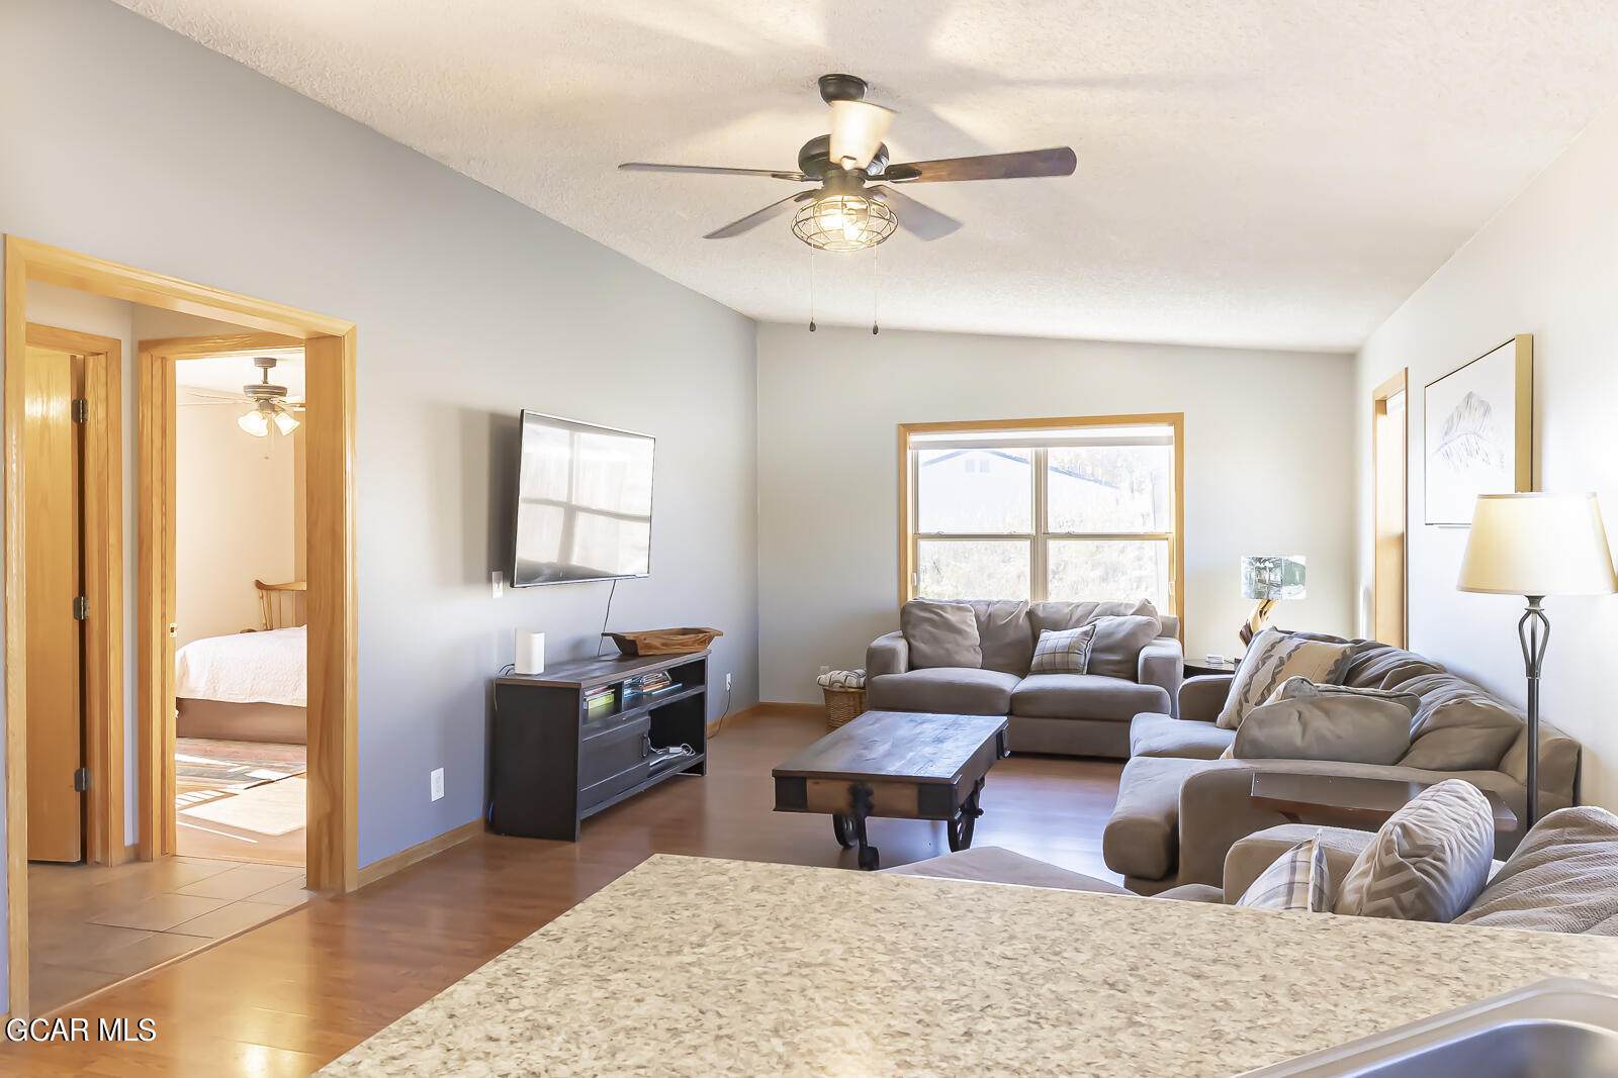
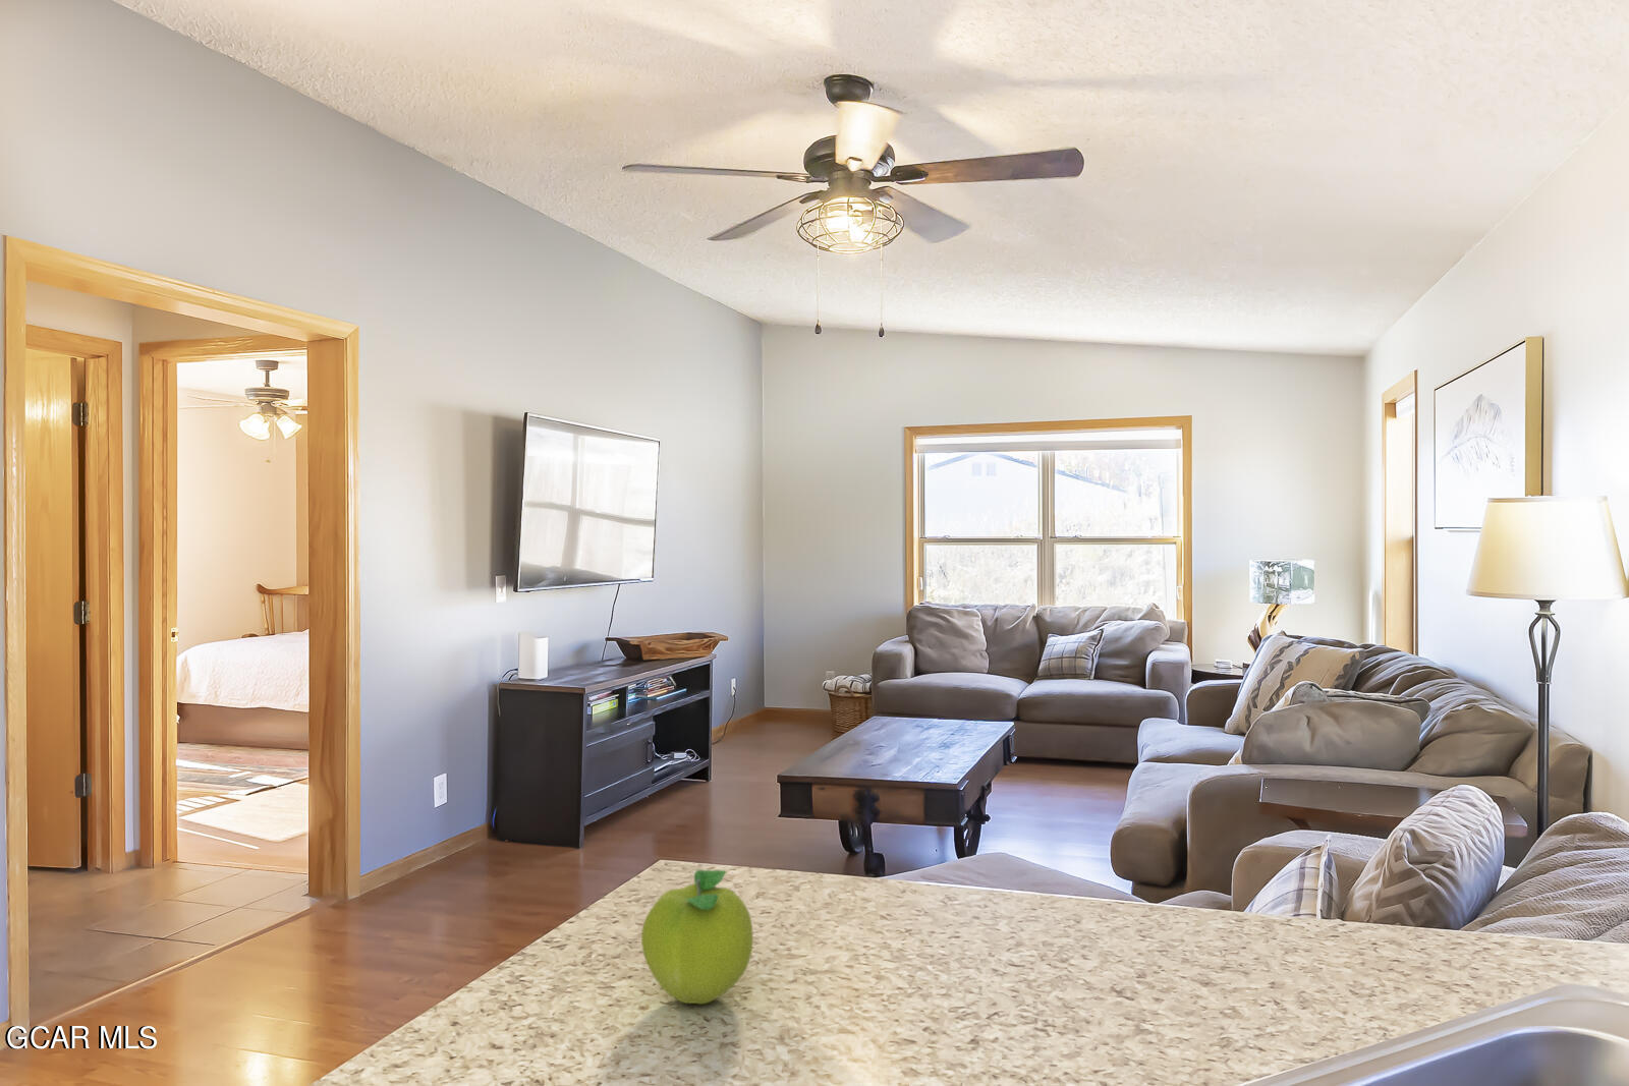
+ fruit [640,869,754,1005]
